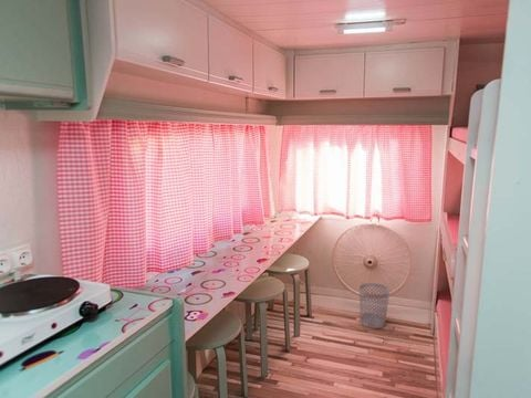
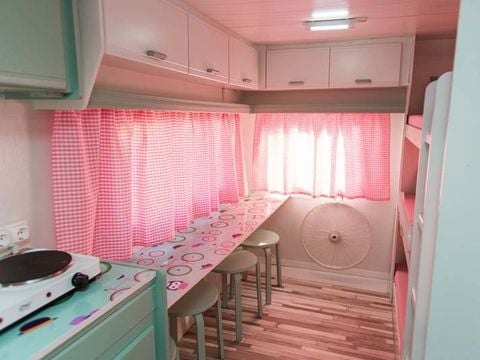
- wastebasket [358,282,391,329]
